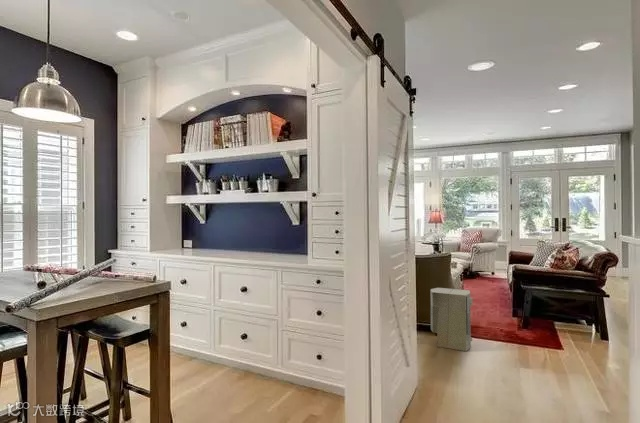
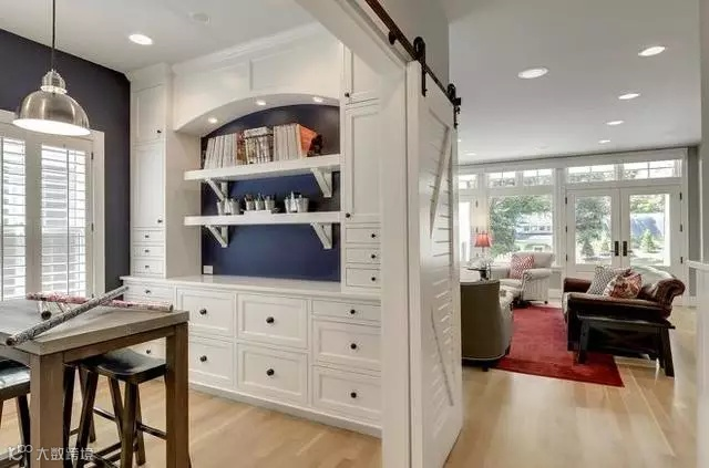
- air purifier [429,287,474,352]
